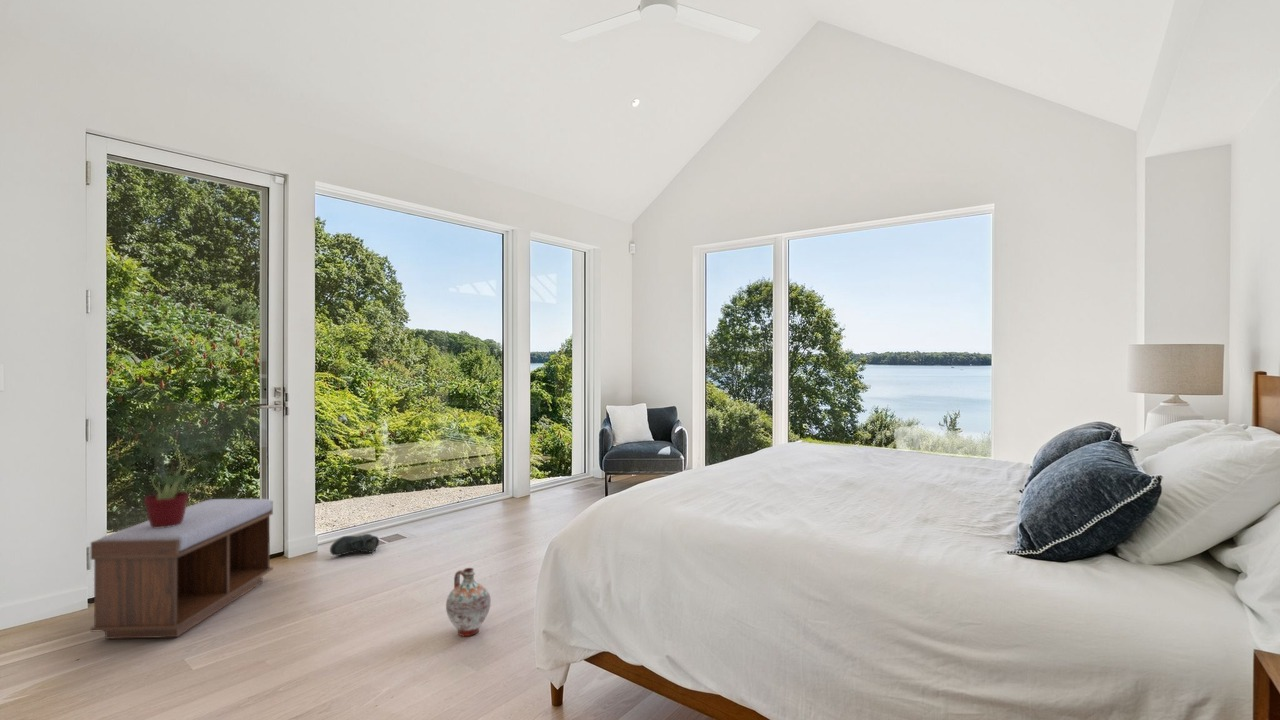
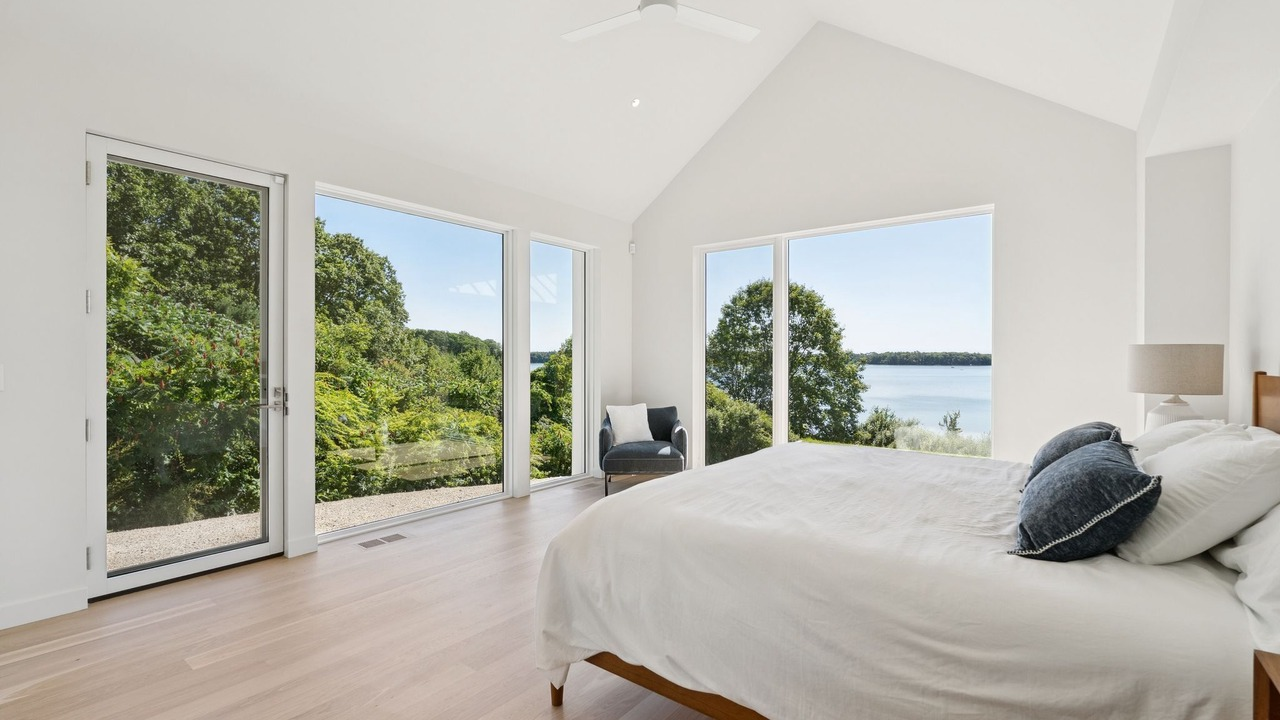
- bench [89,498,274,640]
- sneaker [329,533,380,557]
- potted plant [136,445,211,528]
- ceramic jug [445,567,492,637]
